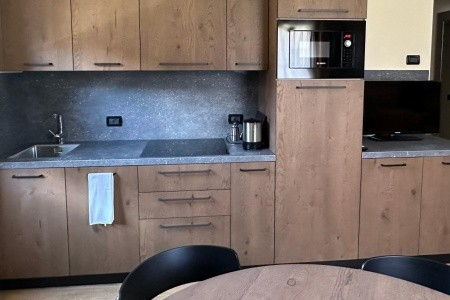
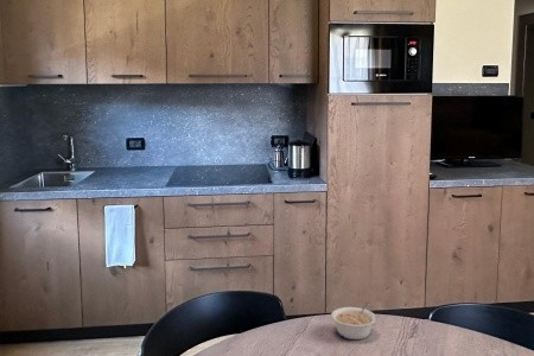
+ legume [330,301,377,341]
